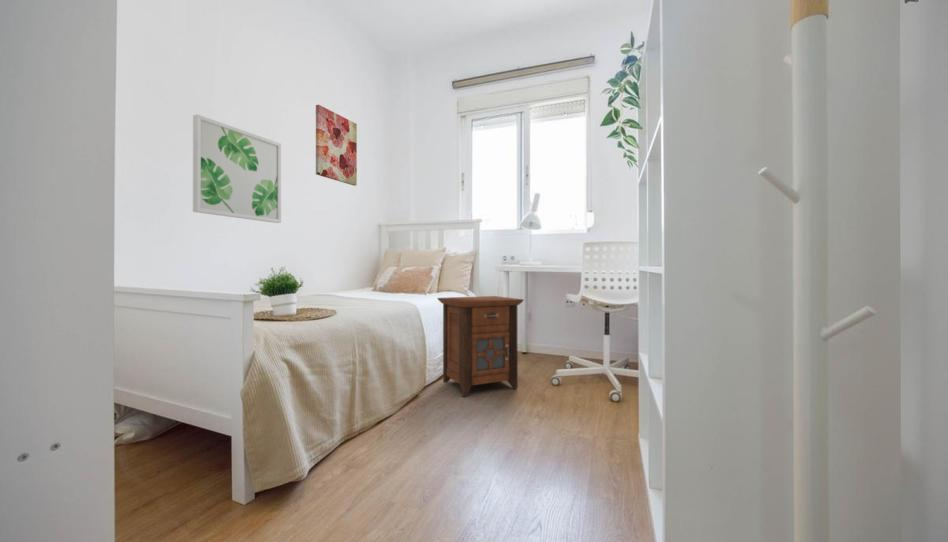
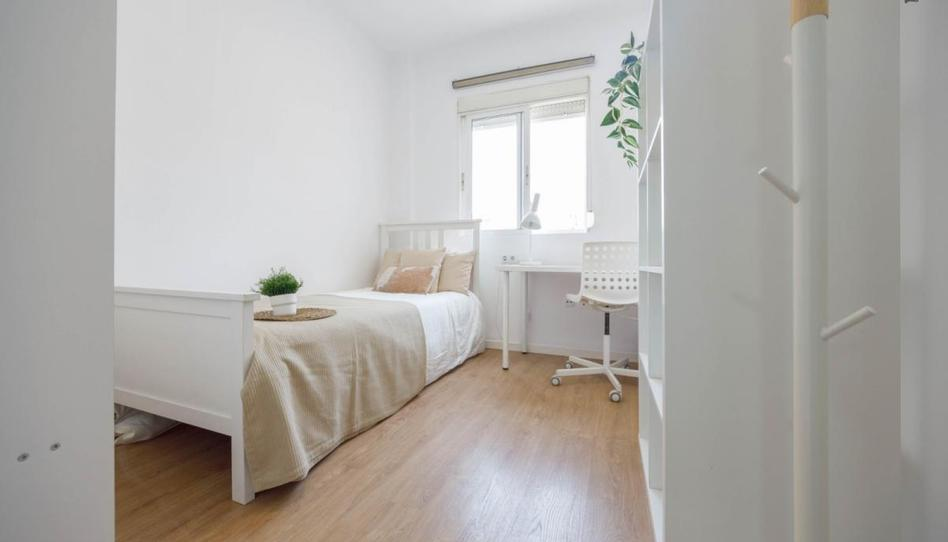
- wall art [192,113,282,224]
- wall art [315,104,358,187]
- nightstand [437,295,525,397]
